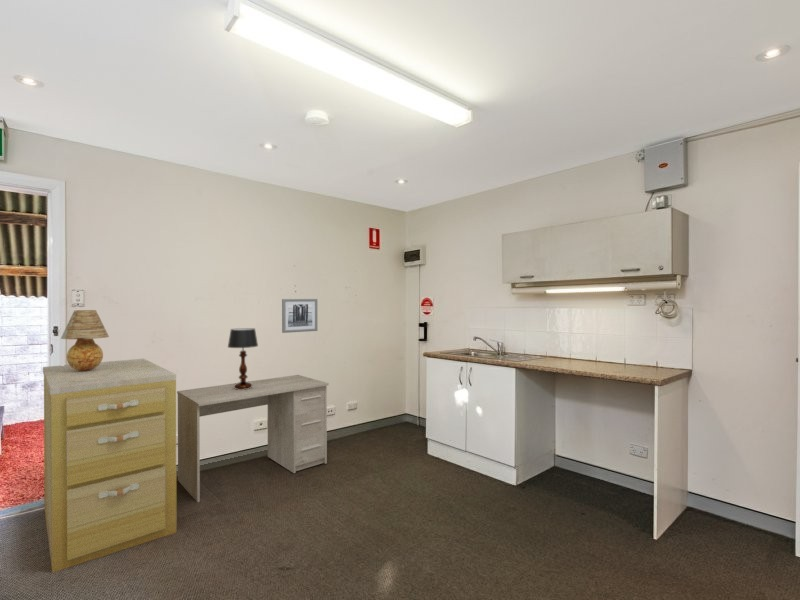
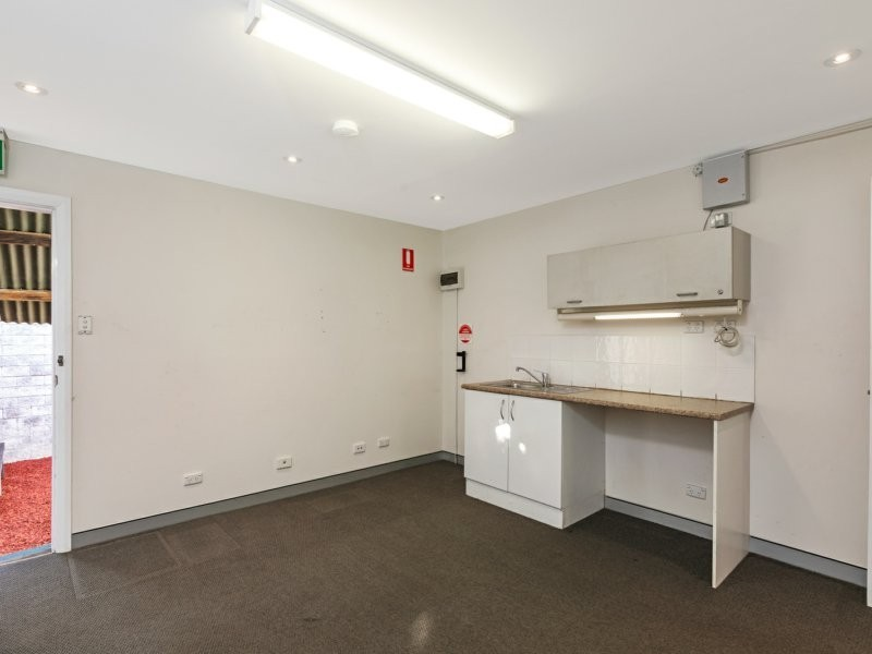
- table lamp [227,327,259,390]
- table lamp [60,309,110,371]
- desk [176,374,330,503]
- filing cabinet [42,358,178,573]
- wall art [281,298,318,334]
